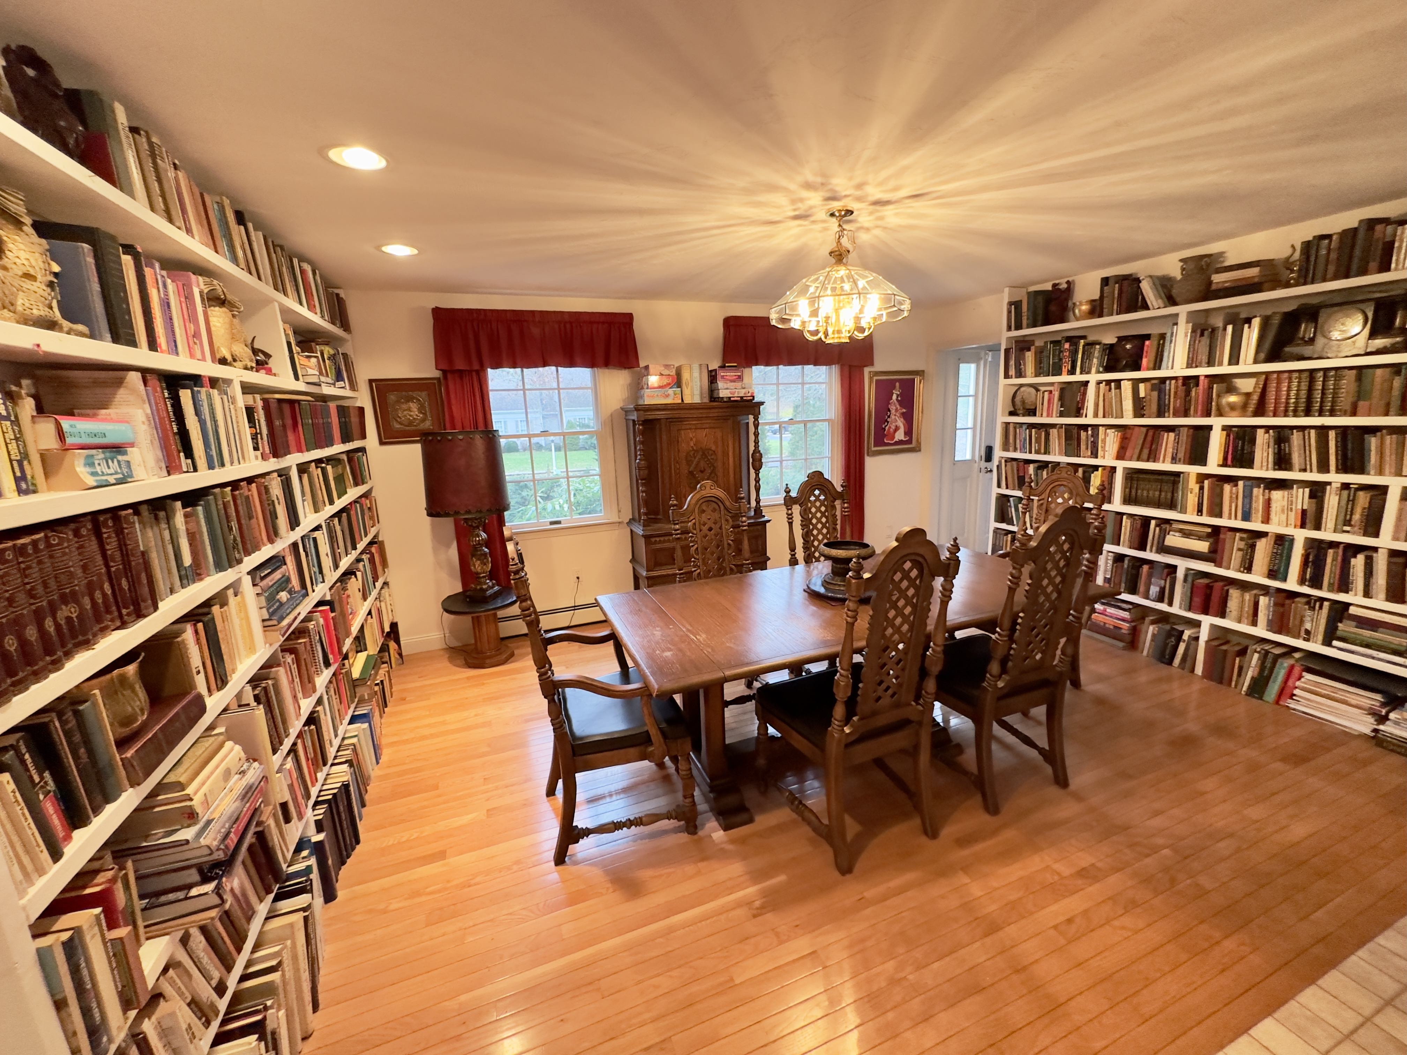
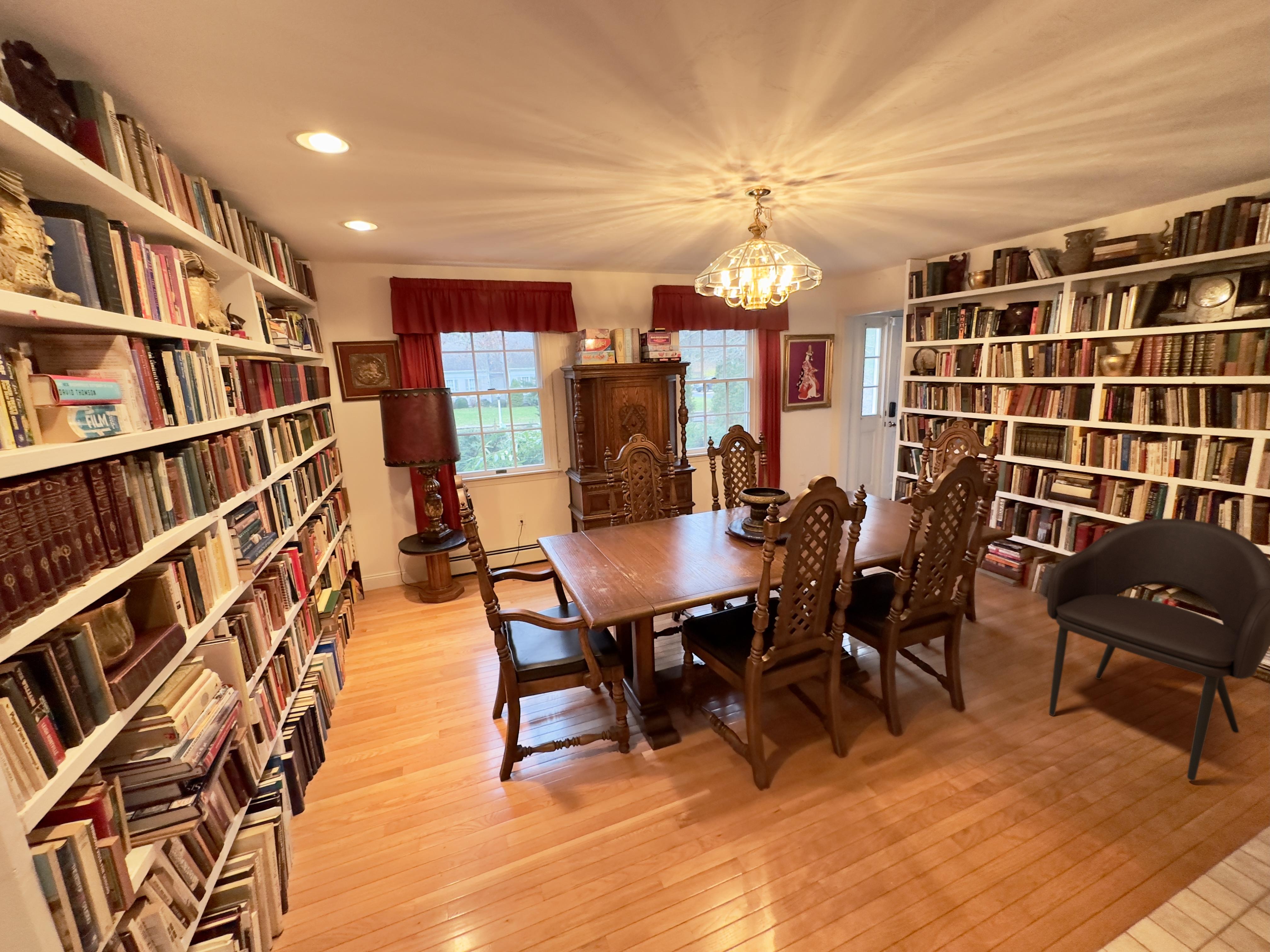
+ armchair [1047,518,1270,781]
